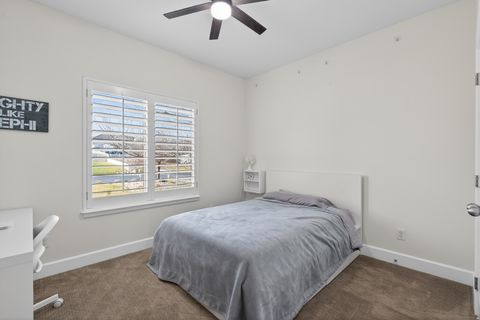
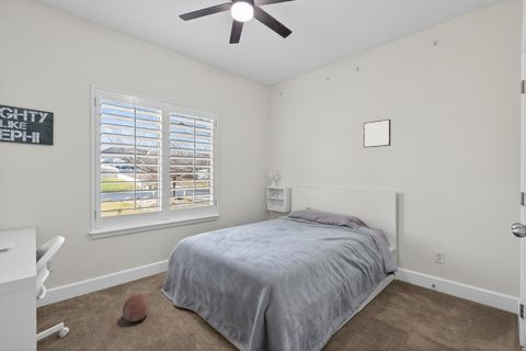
+ decorative ball [122,294,150,322]
+ wall art [363,118,391,148]
